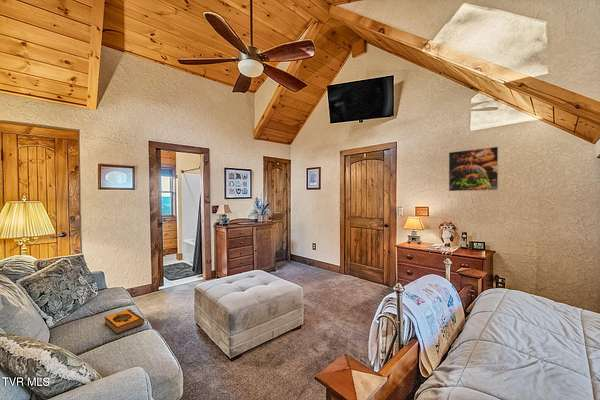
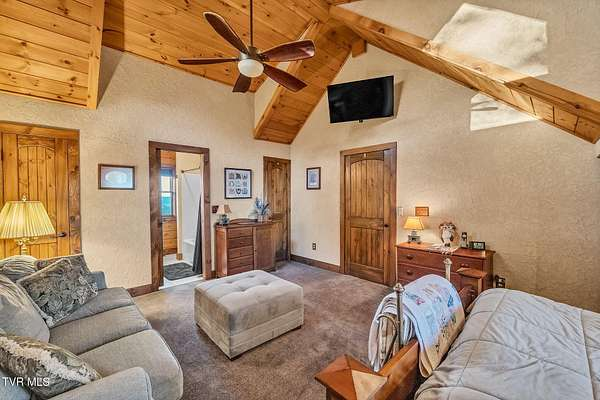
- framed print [448,146,499,192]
- hardback book [103,308,146,335]
